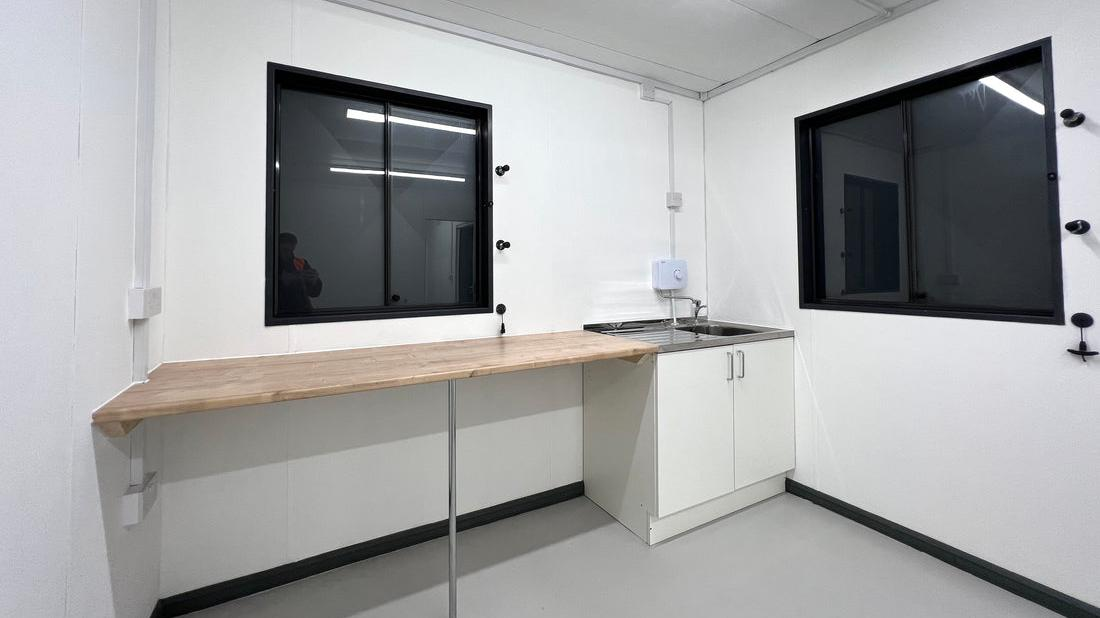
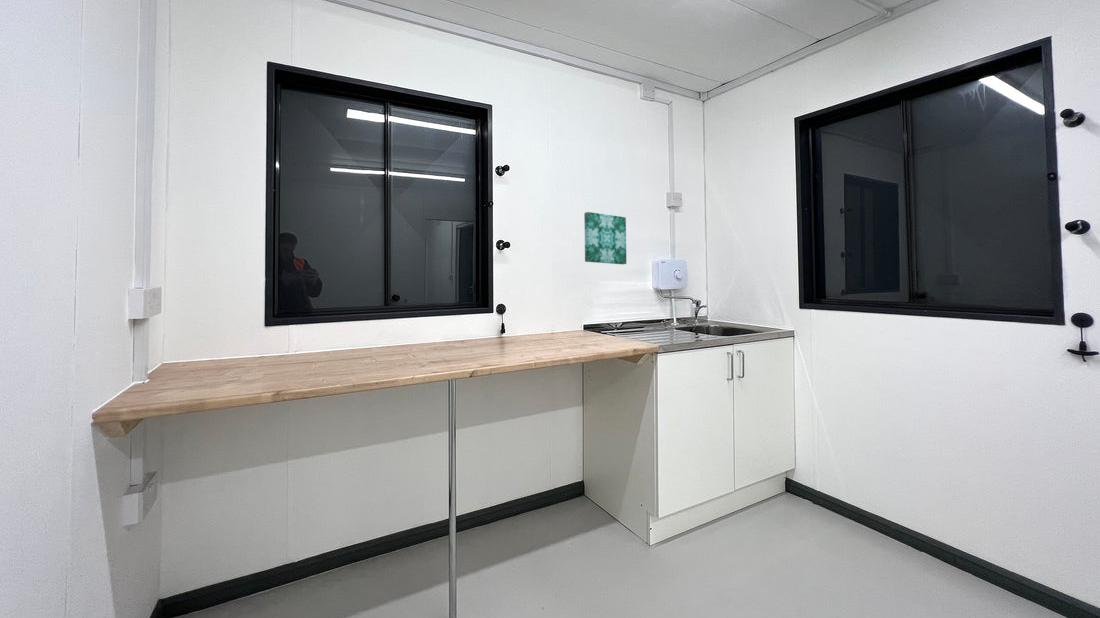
+ wall art [583,211,627,265]
